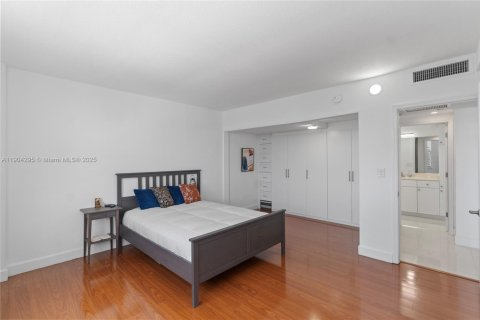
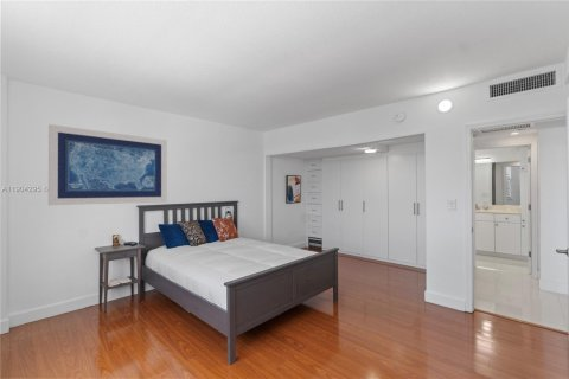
+ wall art [47,123,168,206]
